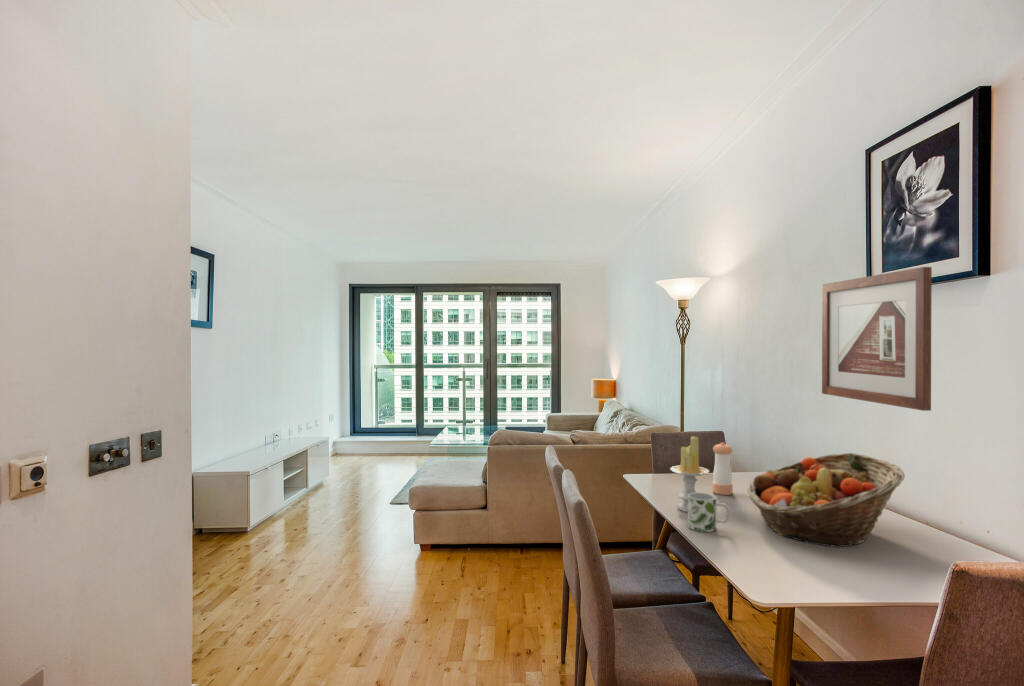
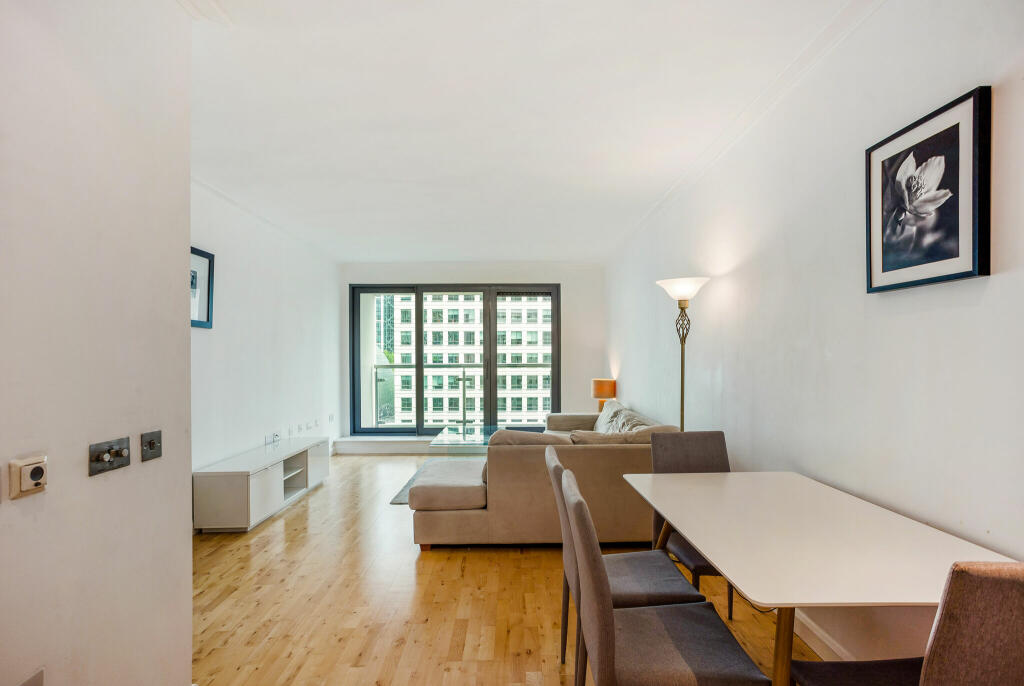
- candle [669,435,710,513]
- fruit basket [747,452,906,549]
- mug [687,492,731,533]
- pepper shaker [711,441,734,496]
- picture frame [821,266,933,412]
